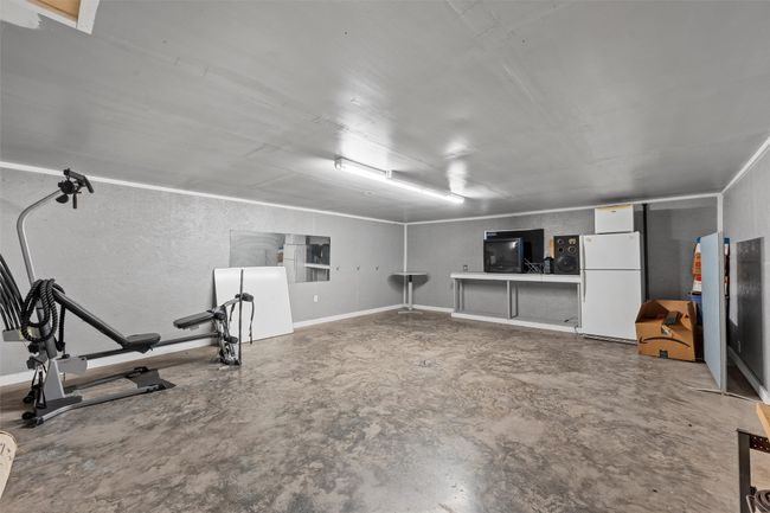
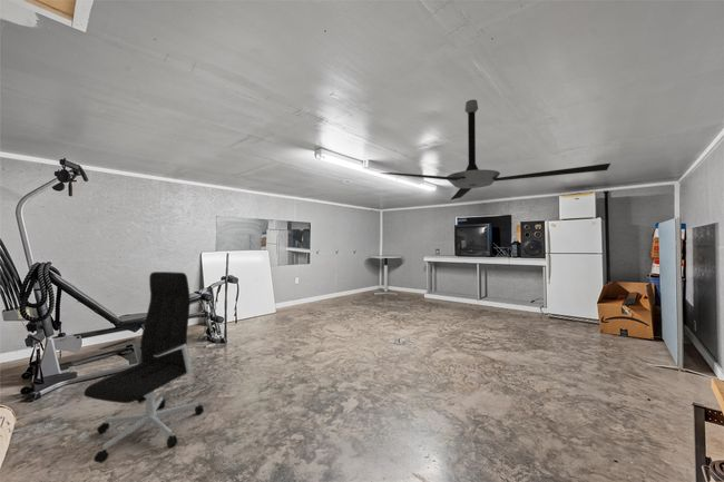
+ ceiling fan [381,99,613,201]
+ office chair [82,270,205,464]
